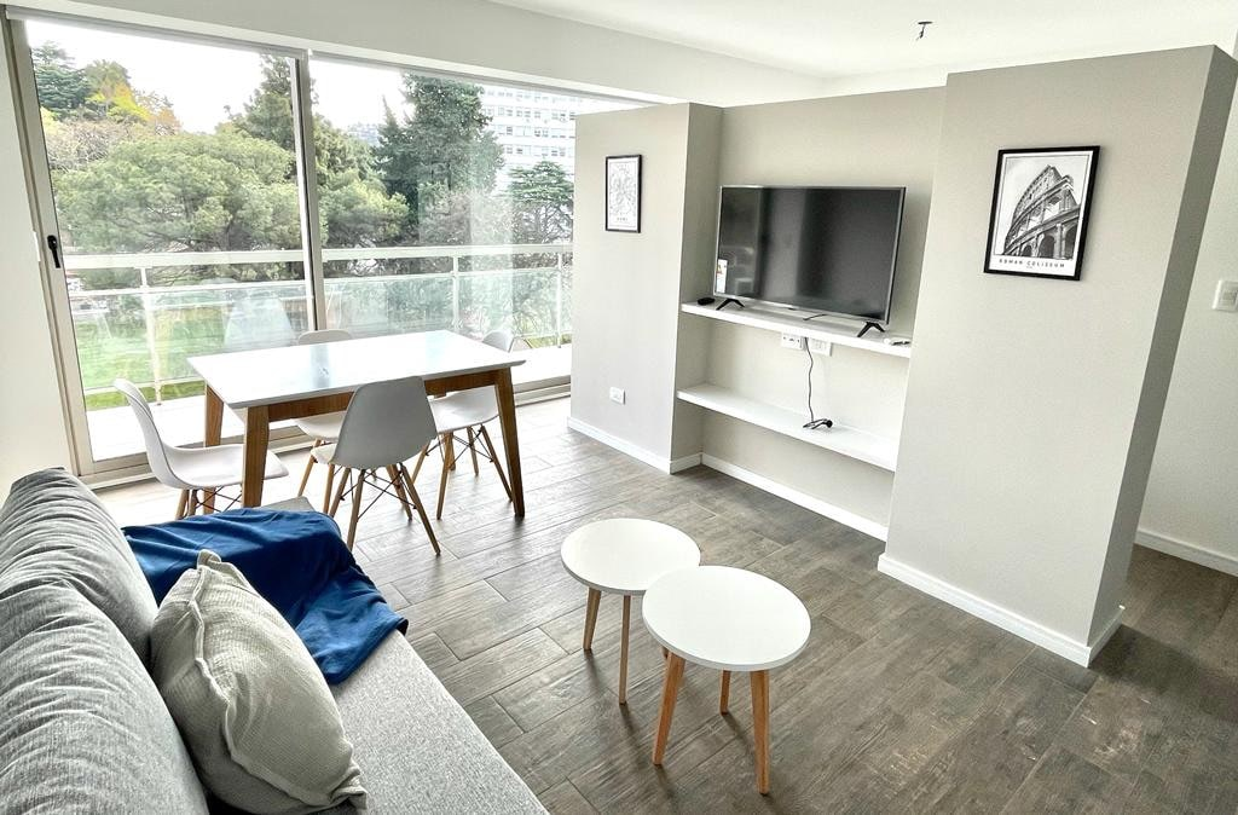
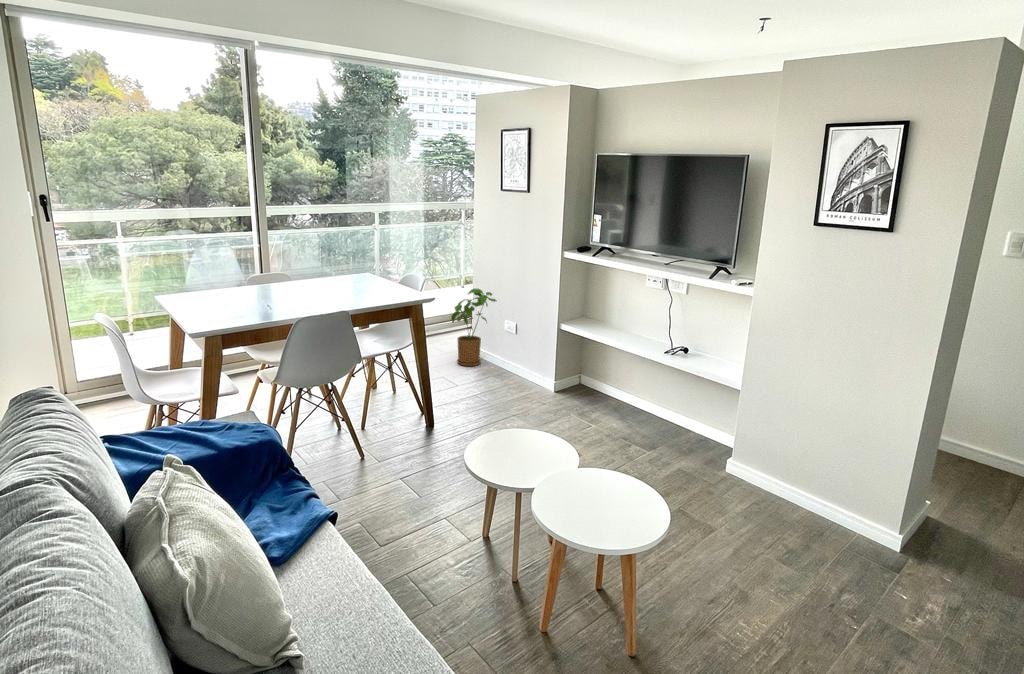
+ house plant [450,288,498,367]
